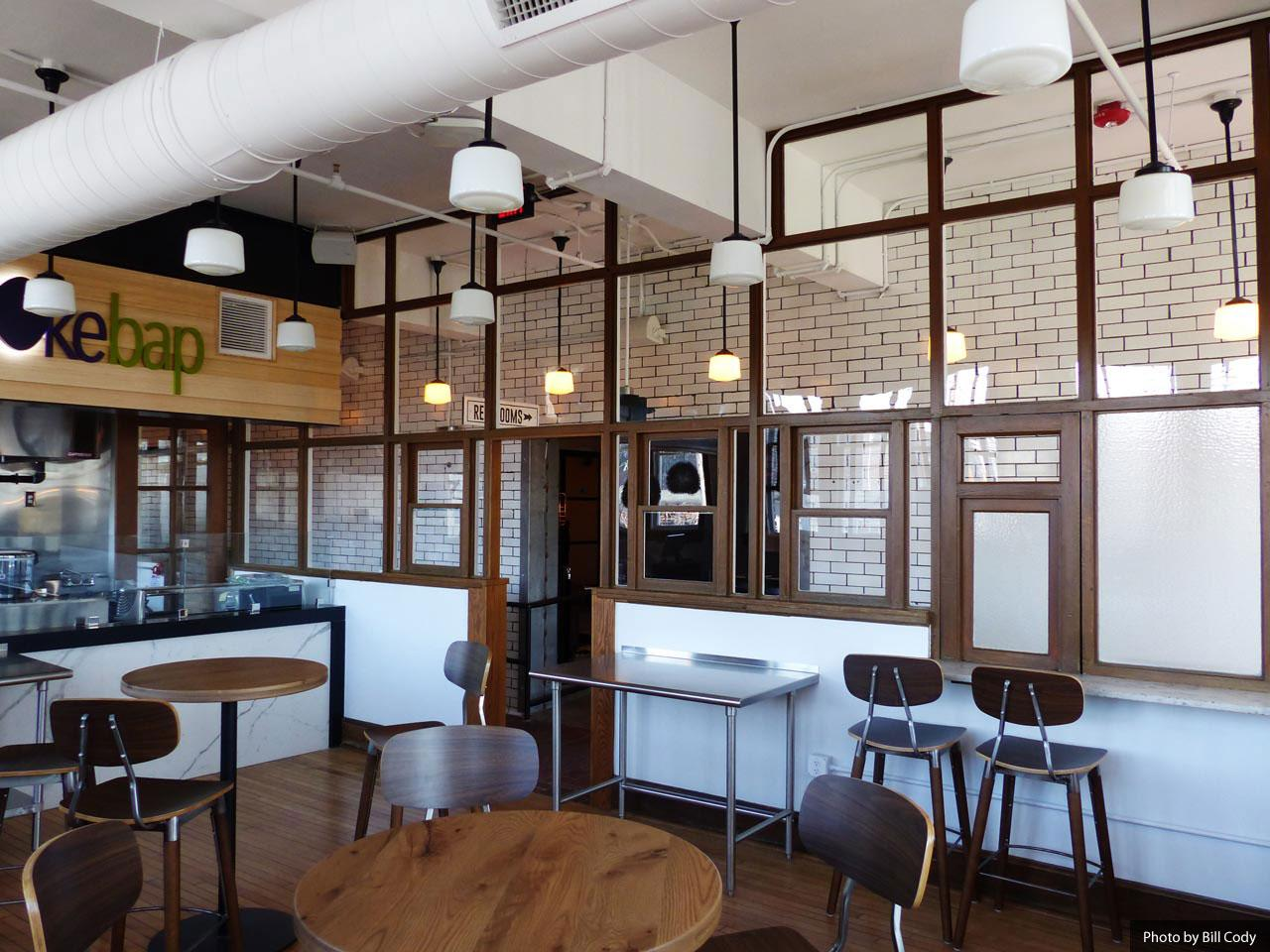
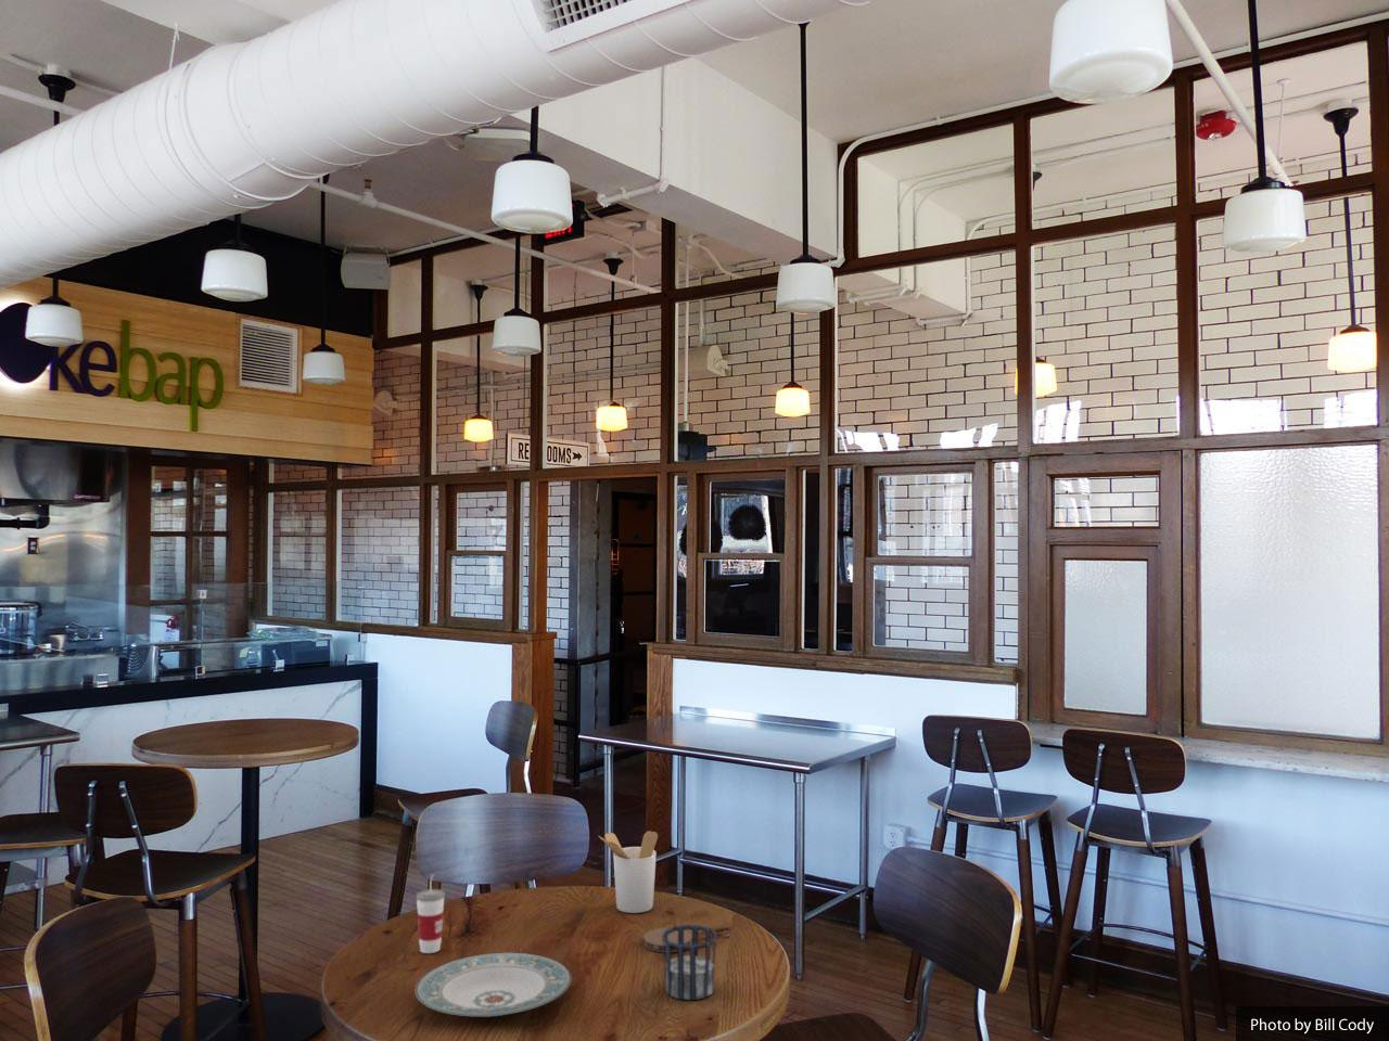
+ coaster [642,926,692,954]
+ plate [415,951,572,1018]
+ utensil holder [598,831,658,914]
+ cup [662,924,717,1001]
+ cup [416,873,446,955]
